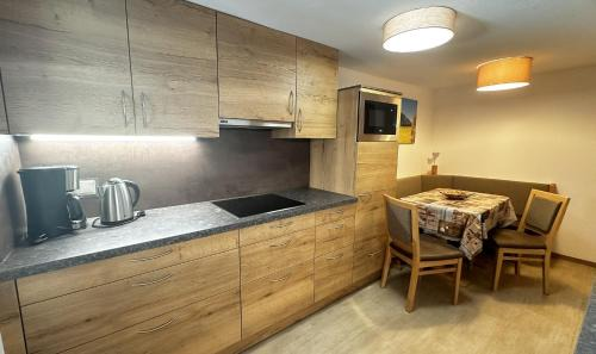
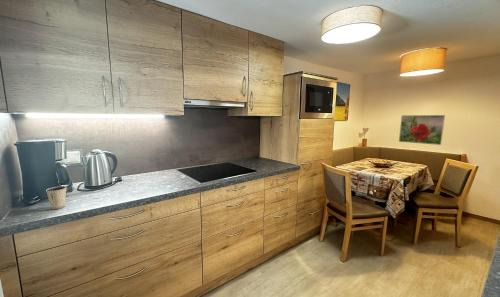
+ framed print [398,114,446,146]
+ dixie cup [45,185,67,210]
